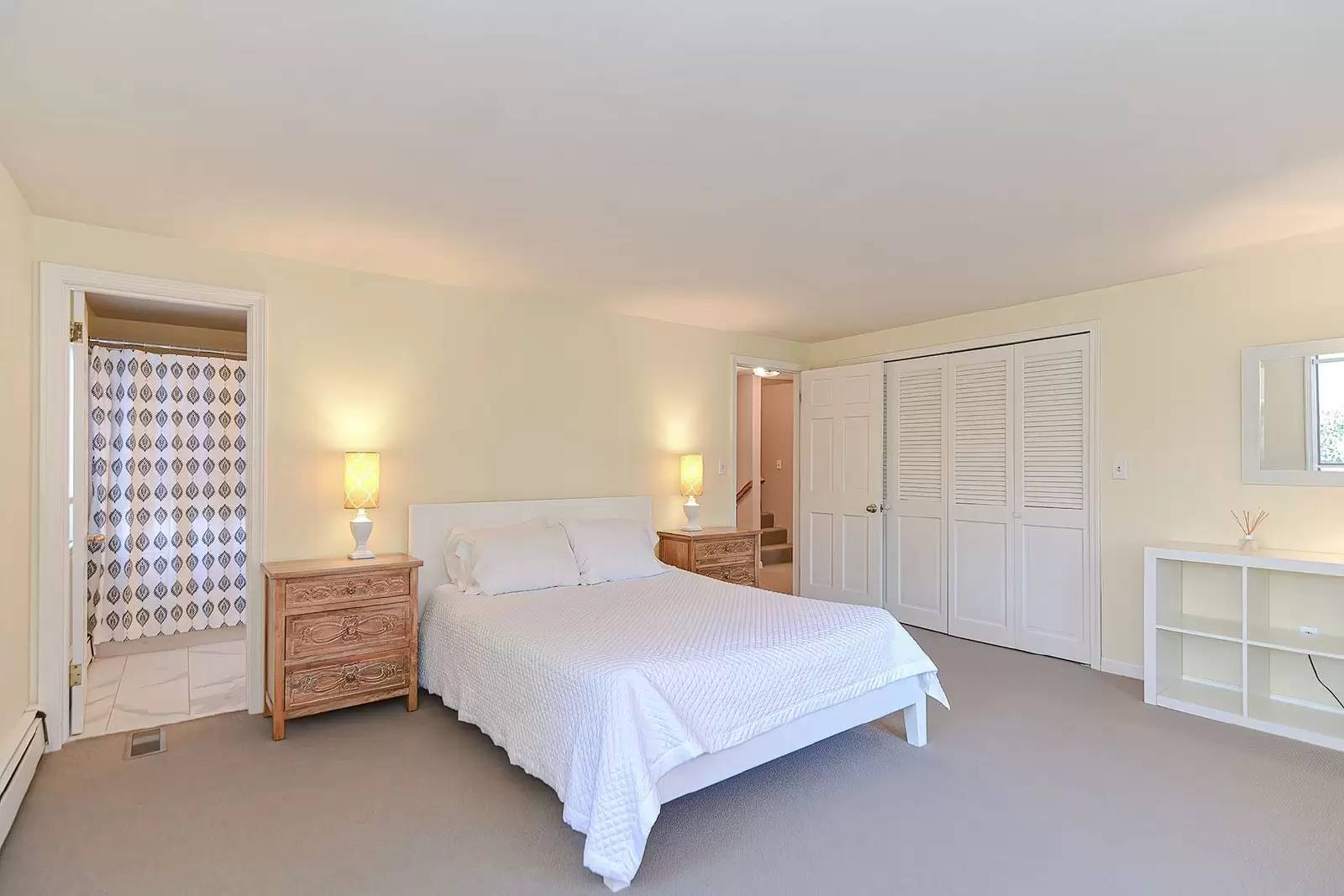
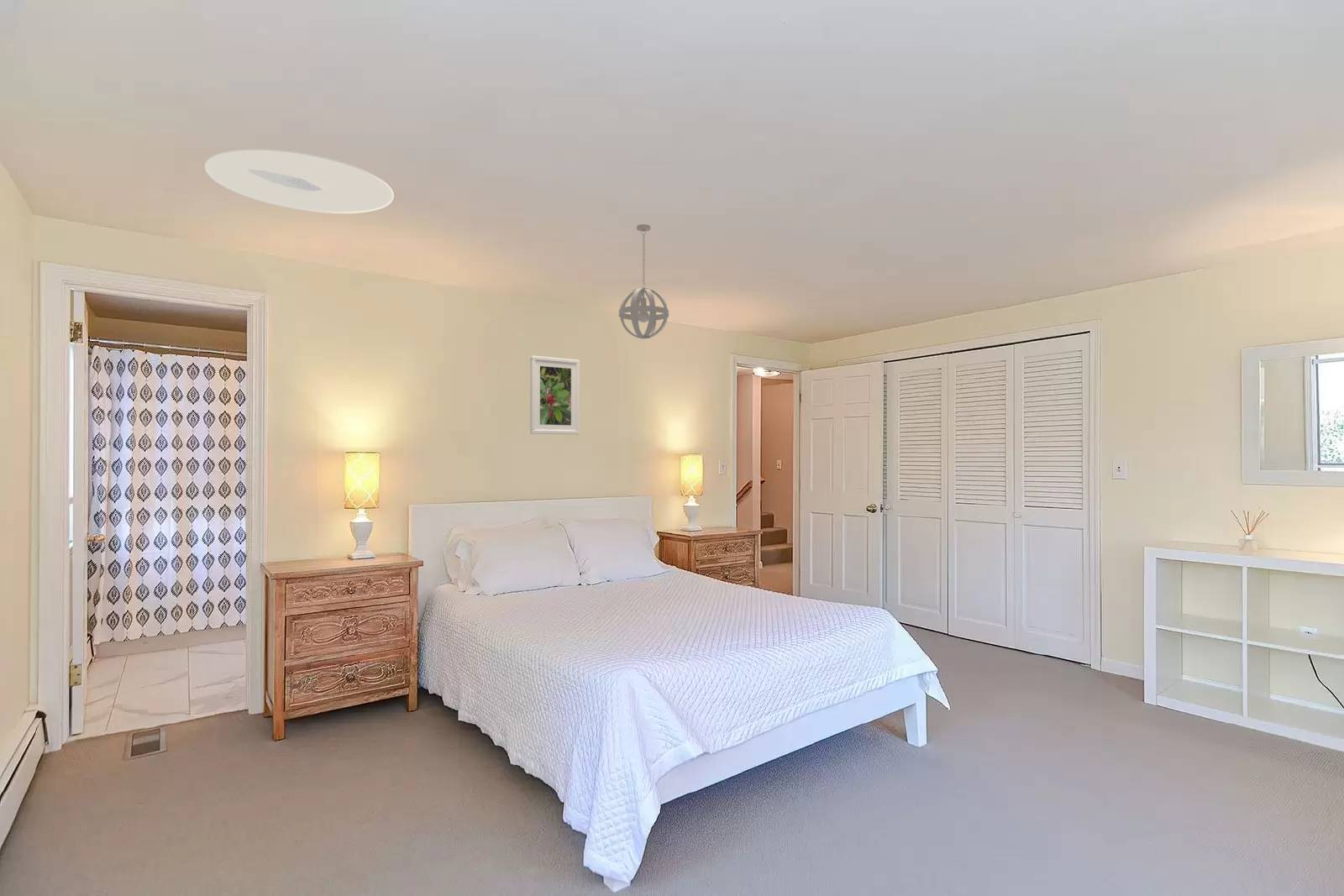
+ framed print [529,355,580,435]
+ pendant light [618,223,669,339]
+ ceiling light [204,148,395,214]
